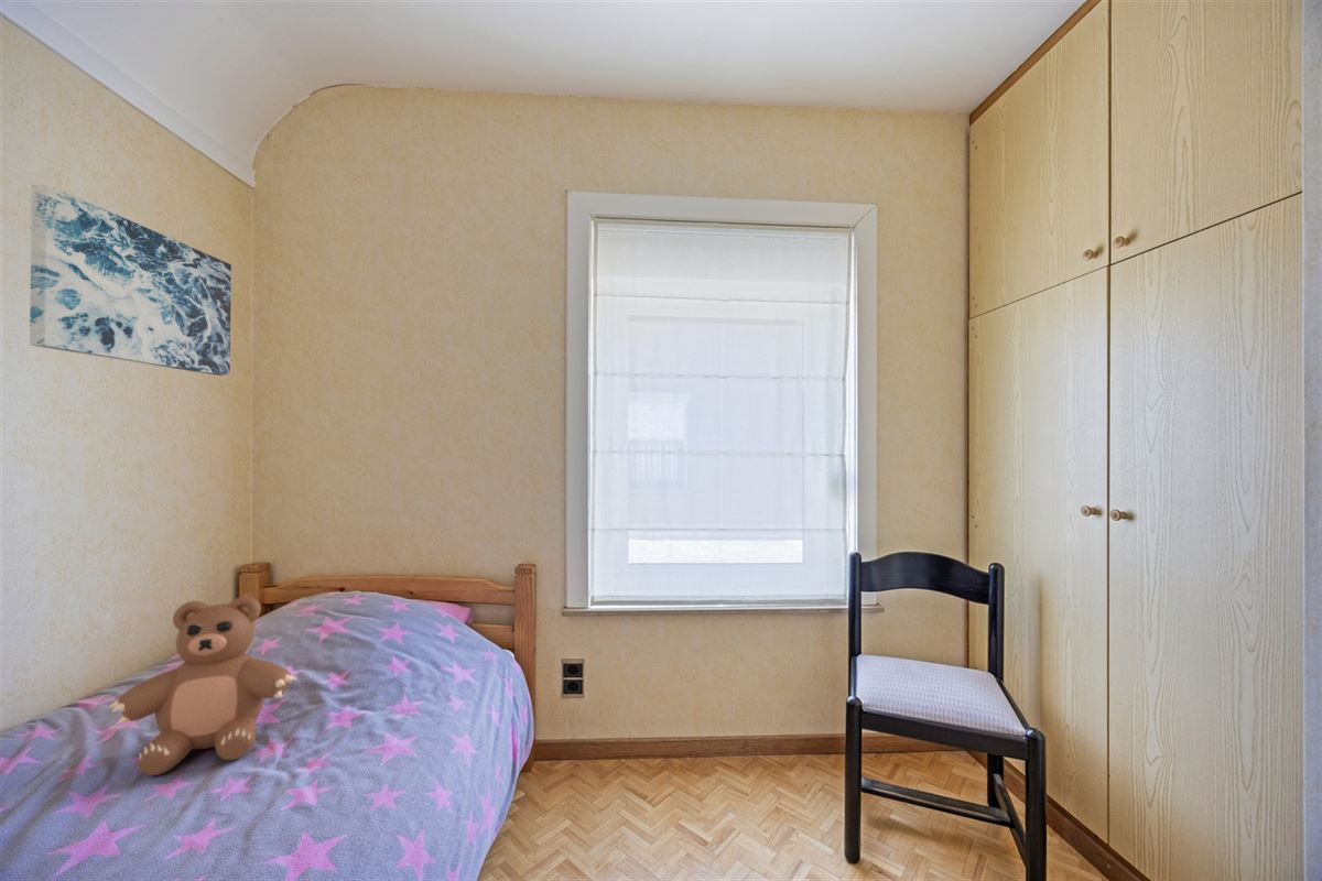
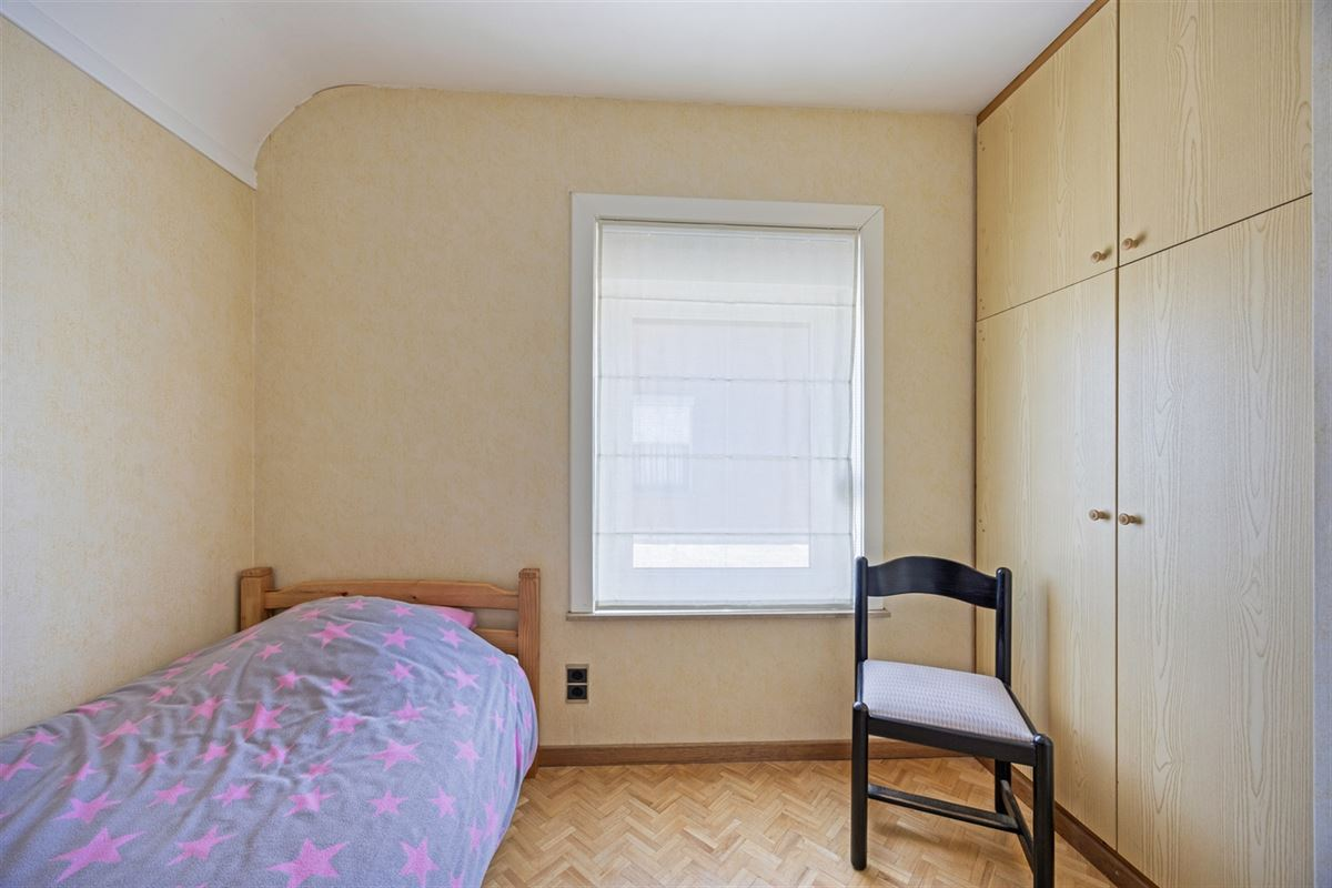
- wall art [29,184,232,377]
- teddy bear [108,596,297,776]
